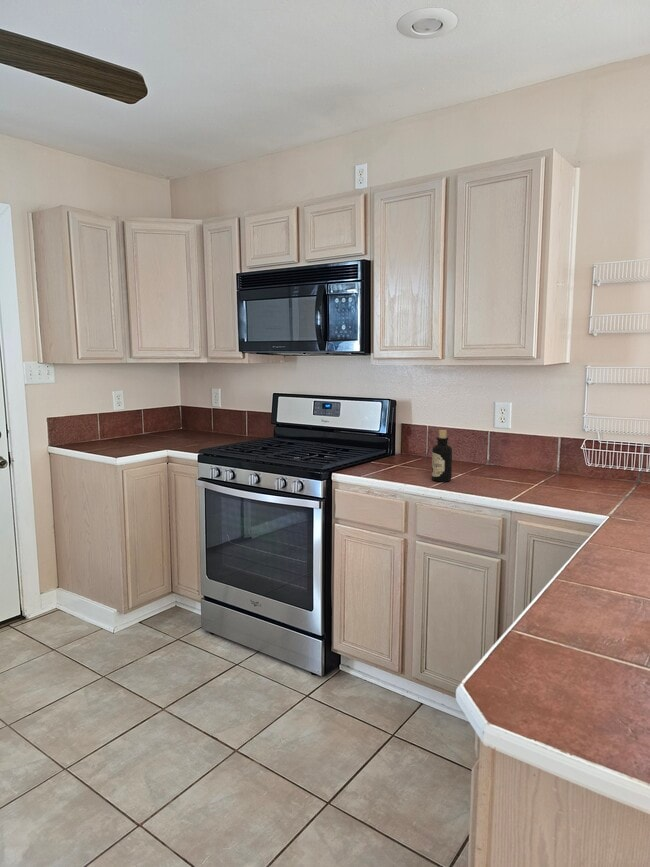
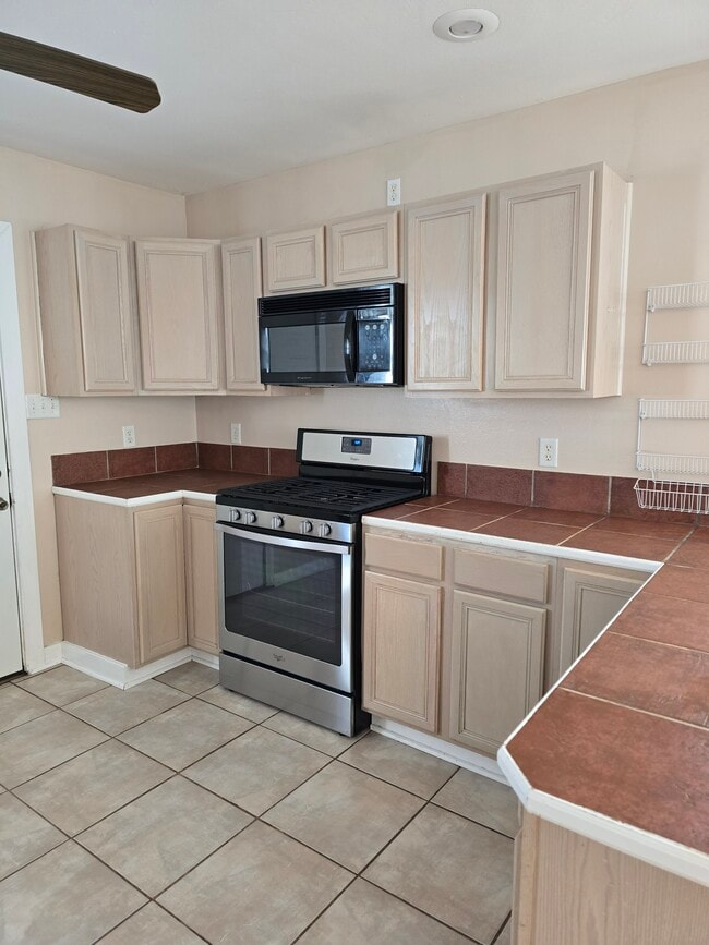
- bottle [431,429,453,483]
